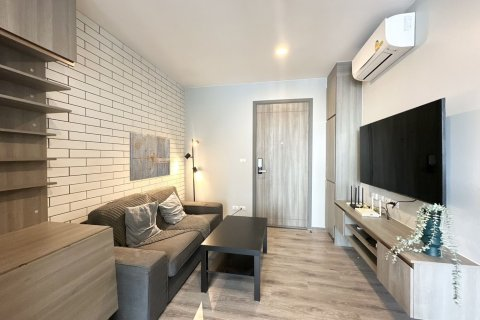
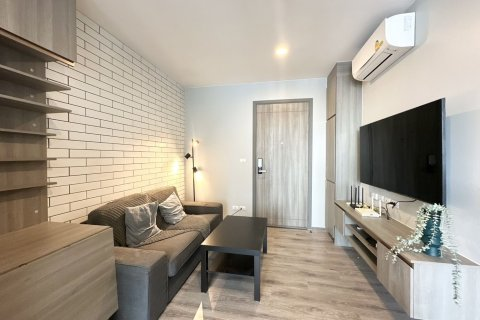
- wall art [128,130,171,182]
